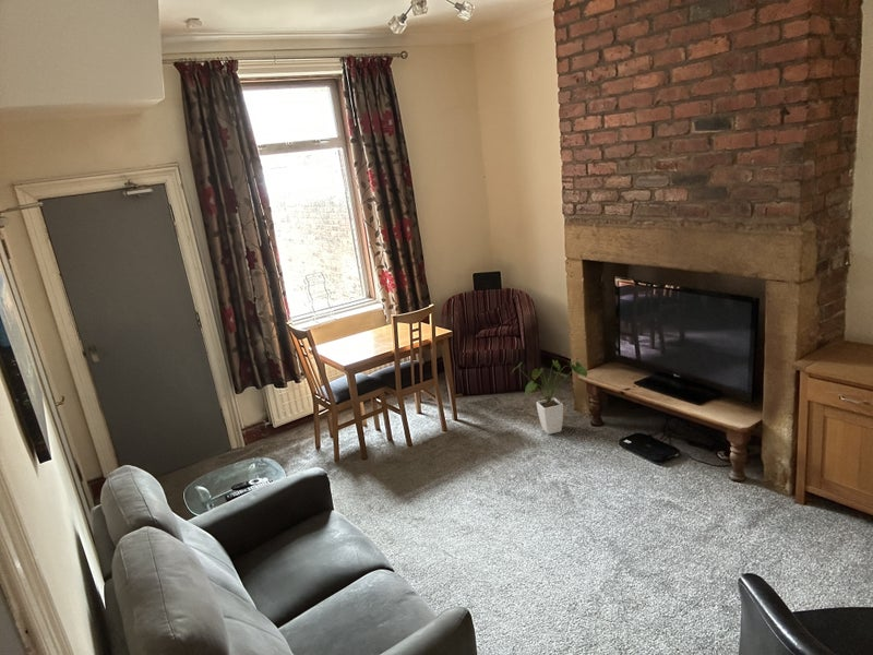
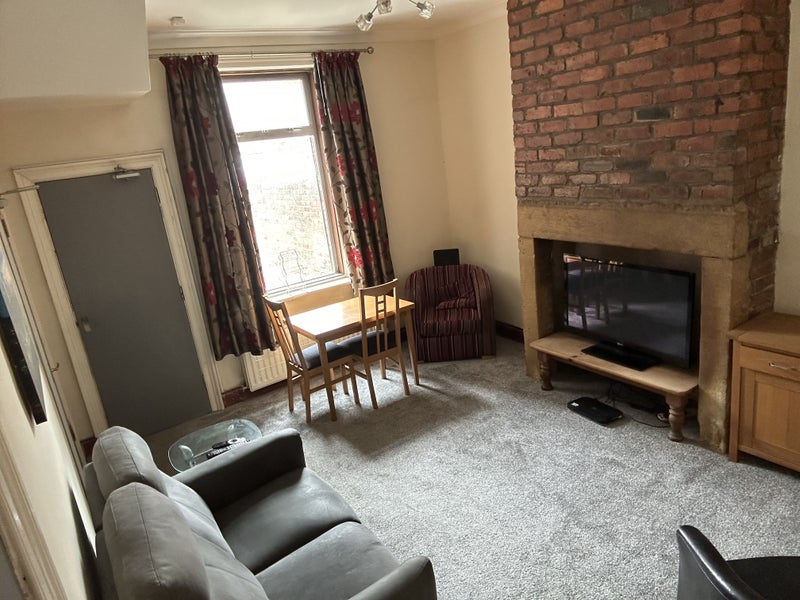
- house plant [511,359,588,436]
